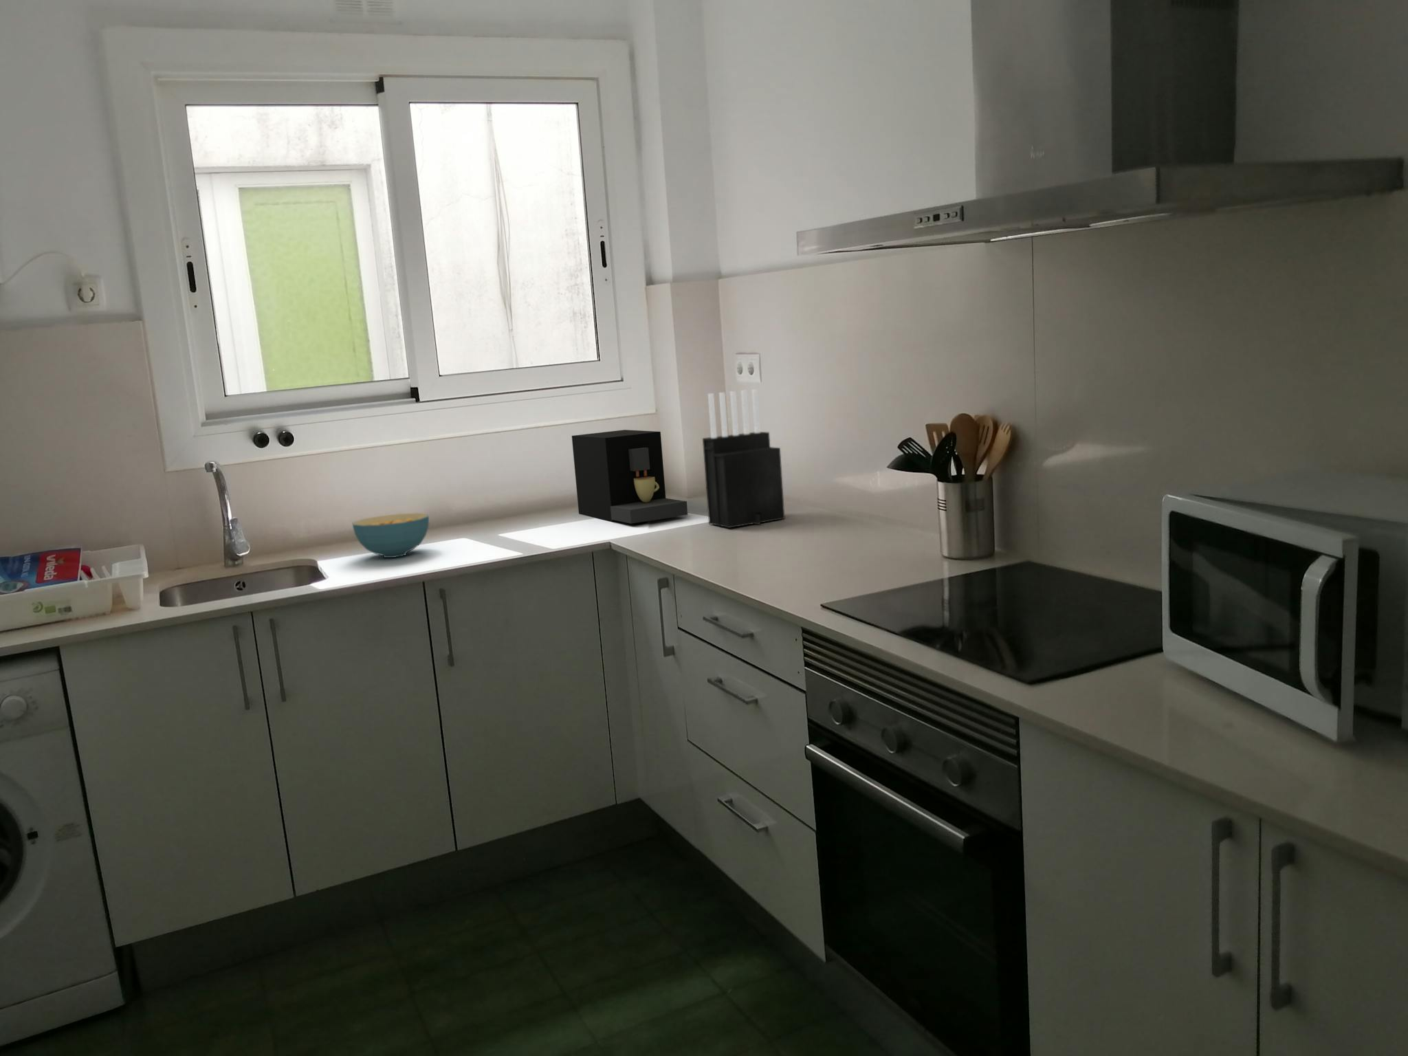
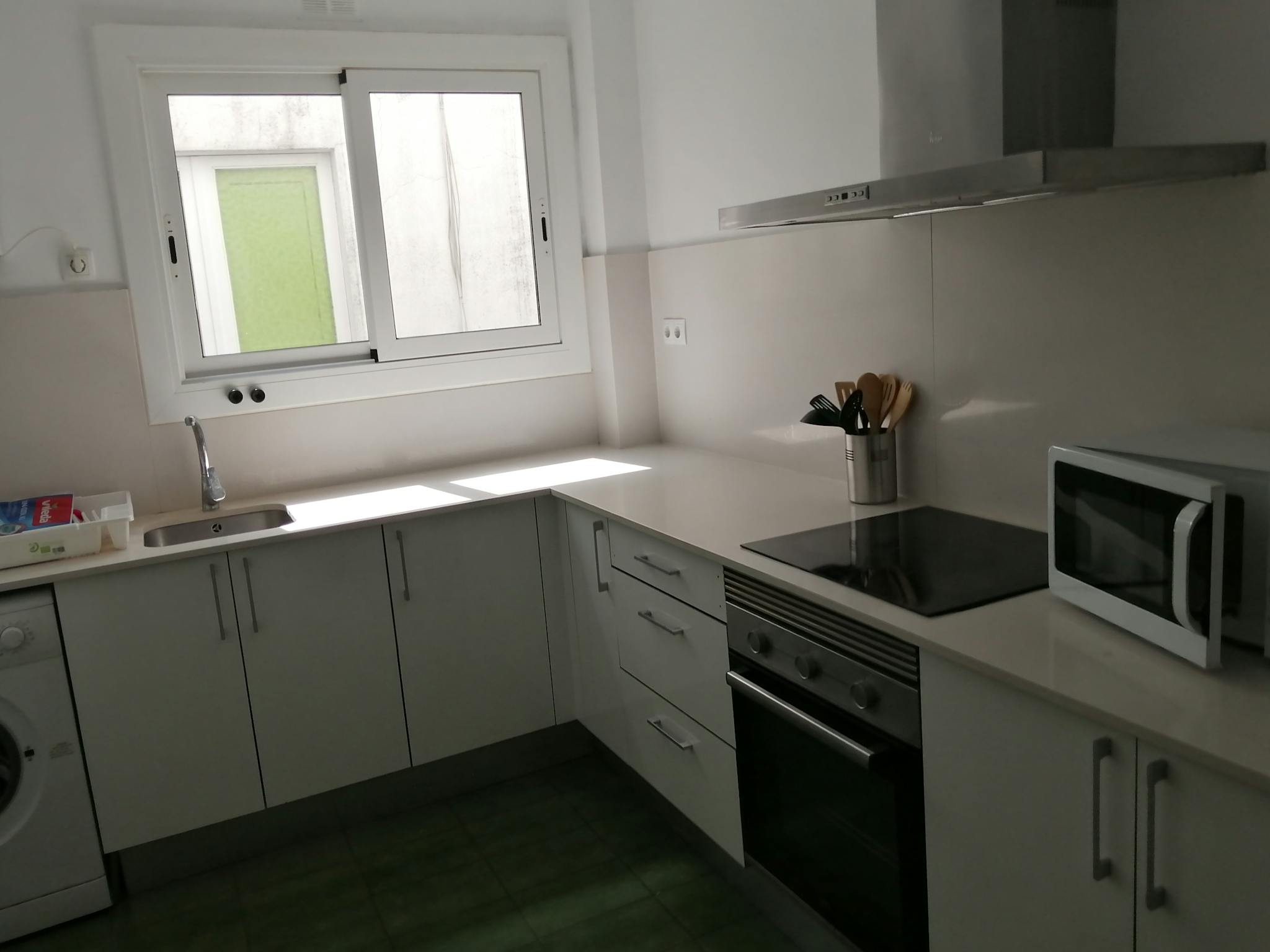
- cereal bowl [353,512,430,558]
- knife block [702,388,785,529]
- coffee maker [571,429,688,525]
